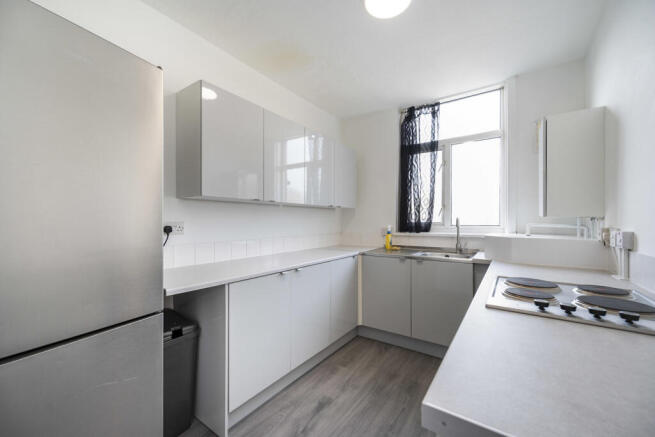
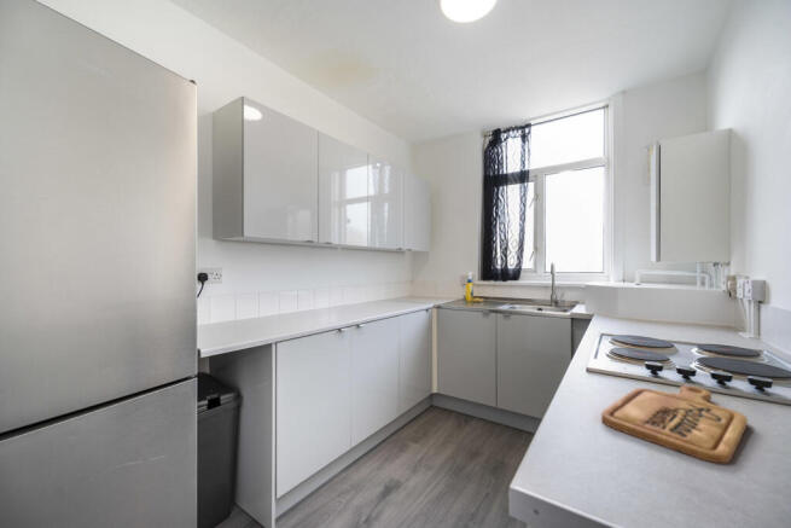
+ cutting board [600,385,749,464]
